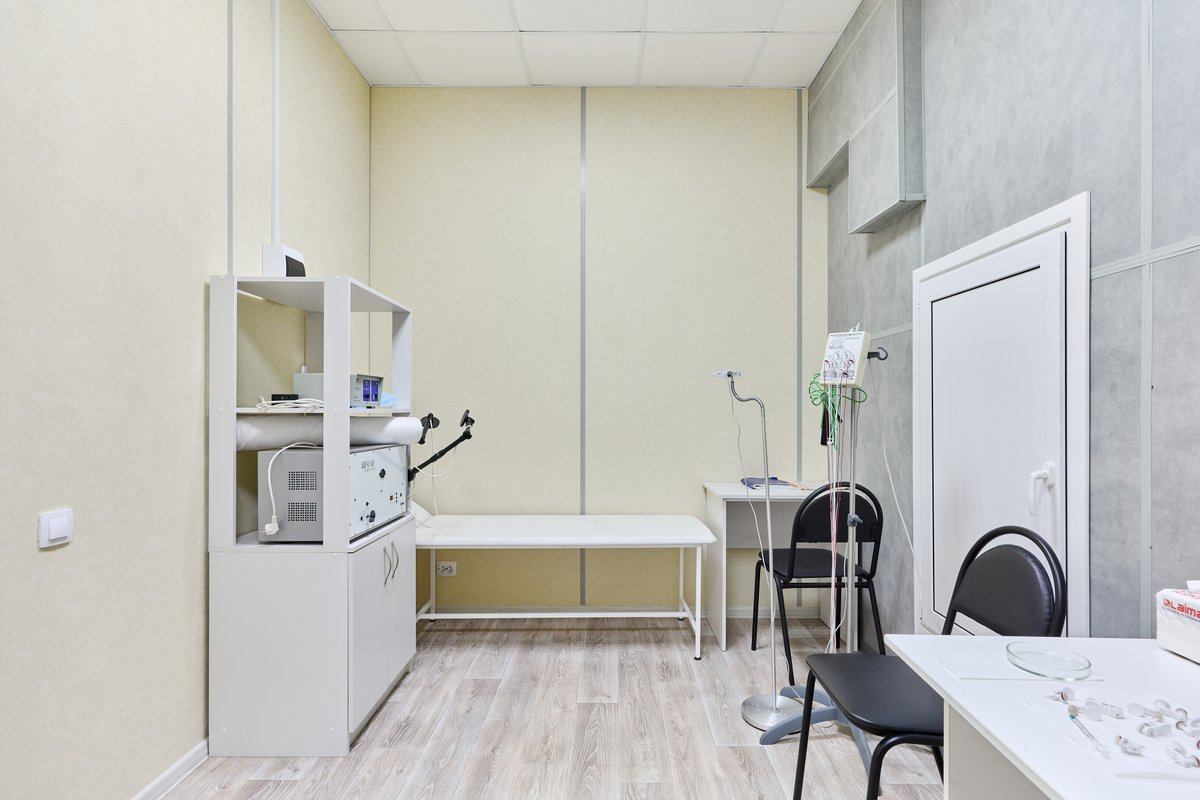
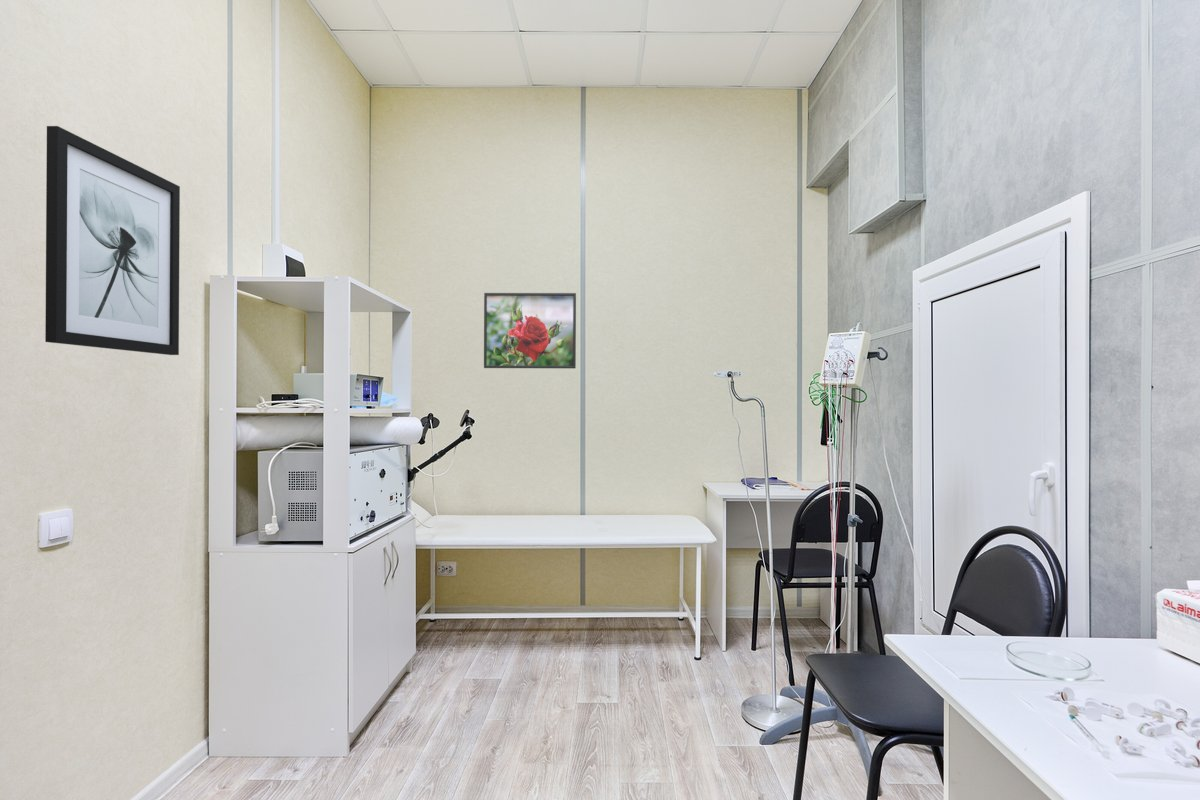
+ wall art [44,125,181,356]
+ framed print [483,292,577,369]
